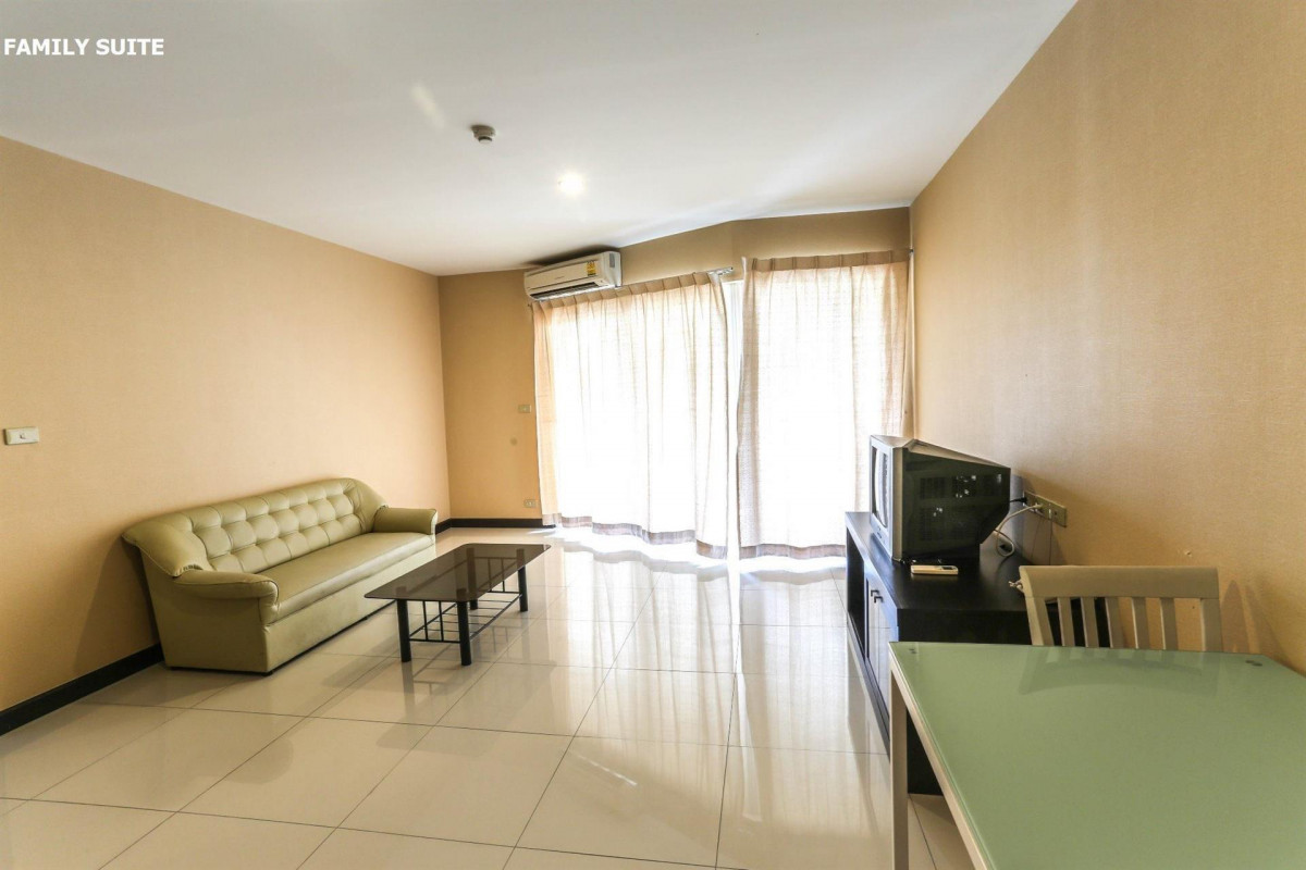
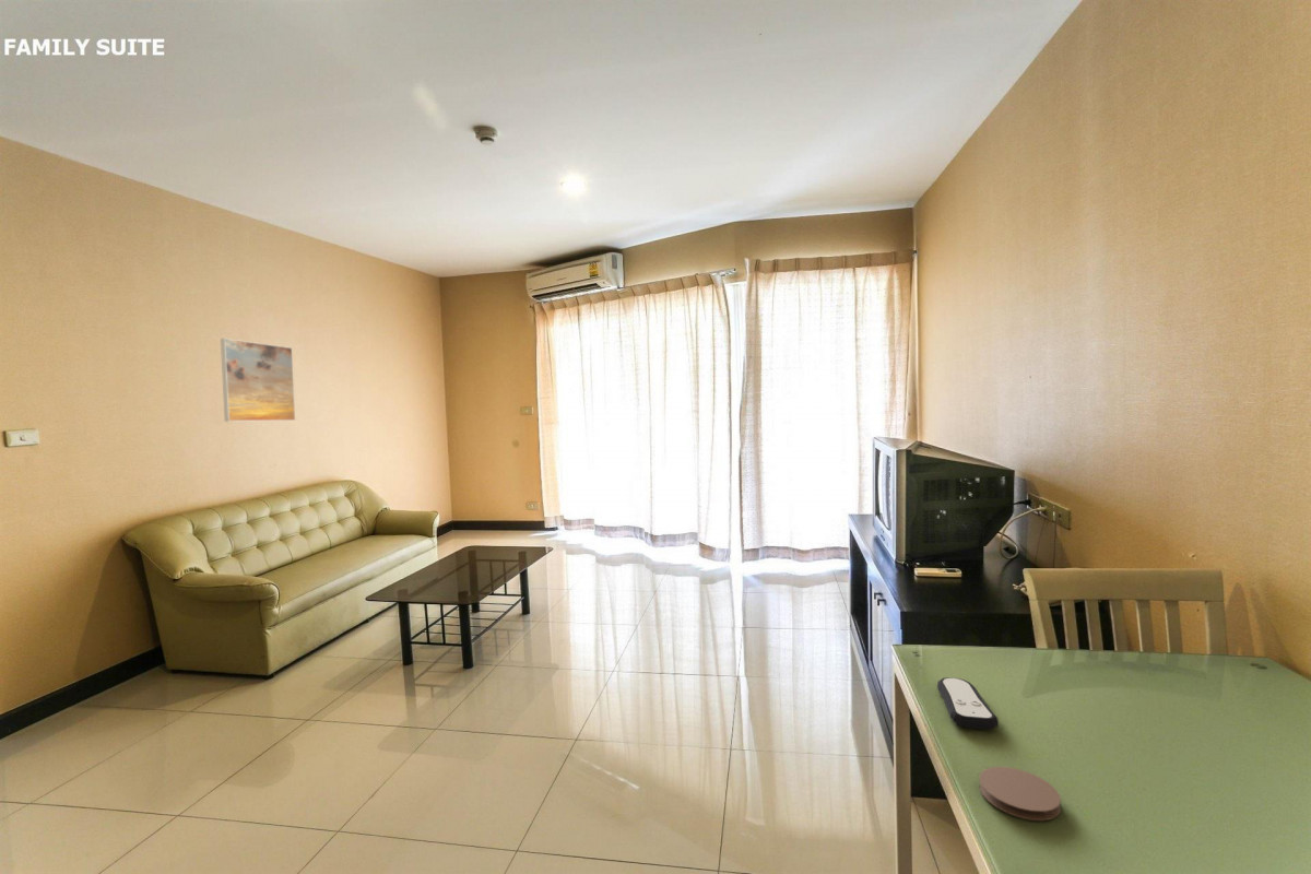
+ coaster [978,766,1062,822]
+ remote control [936,676,999,731]
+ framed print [220,338,296,423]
